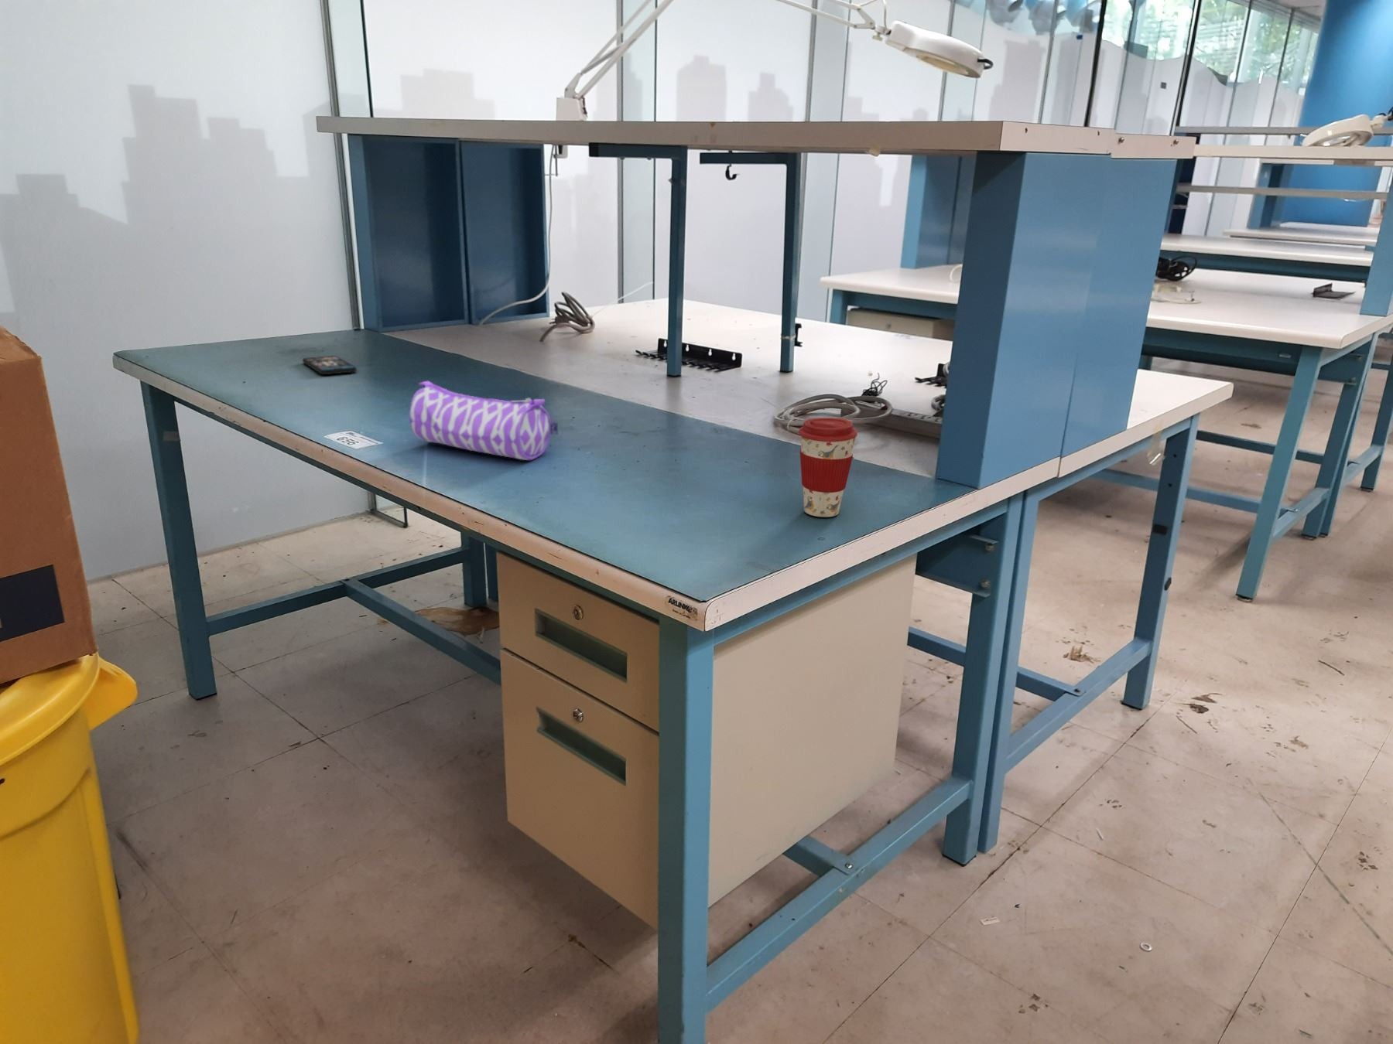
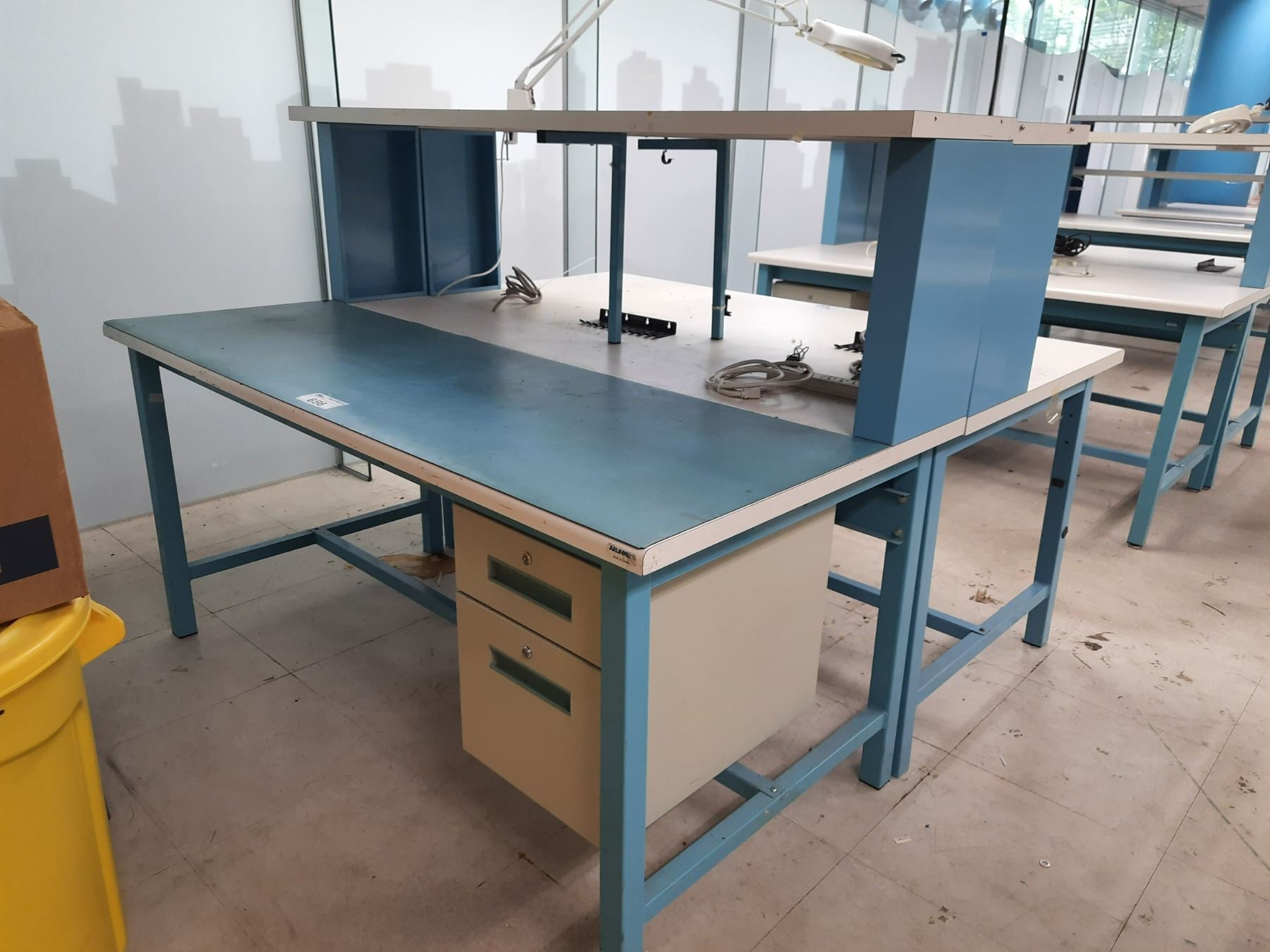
- pencil case [409,381,558,461]
- coffee cup [797,417,858,518]
- smartphone [302,355,358,375]
